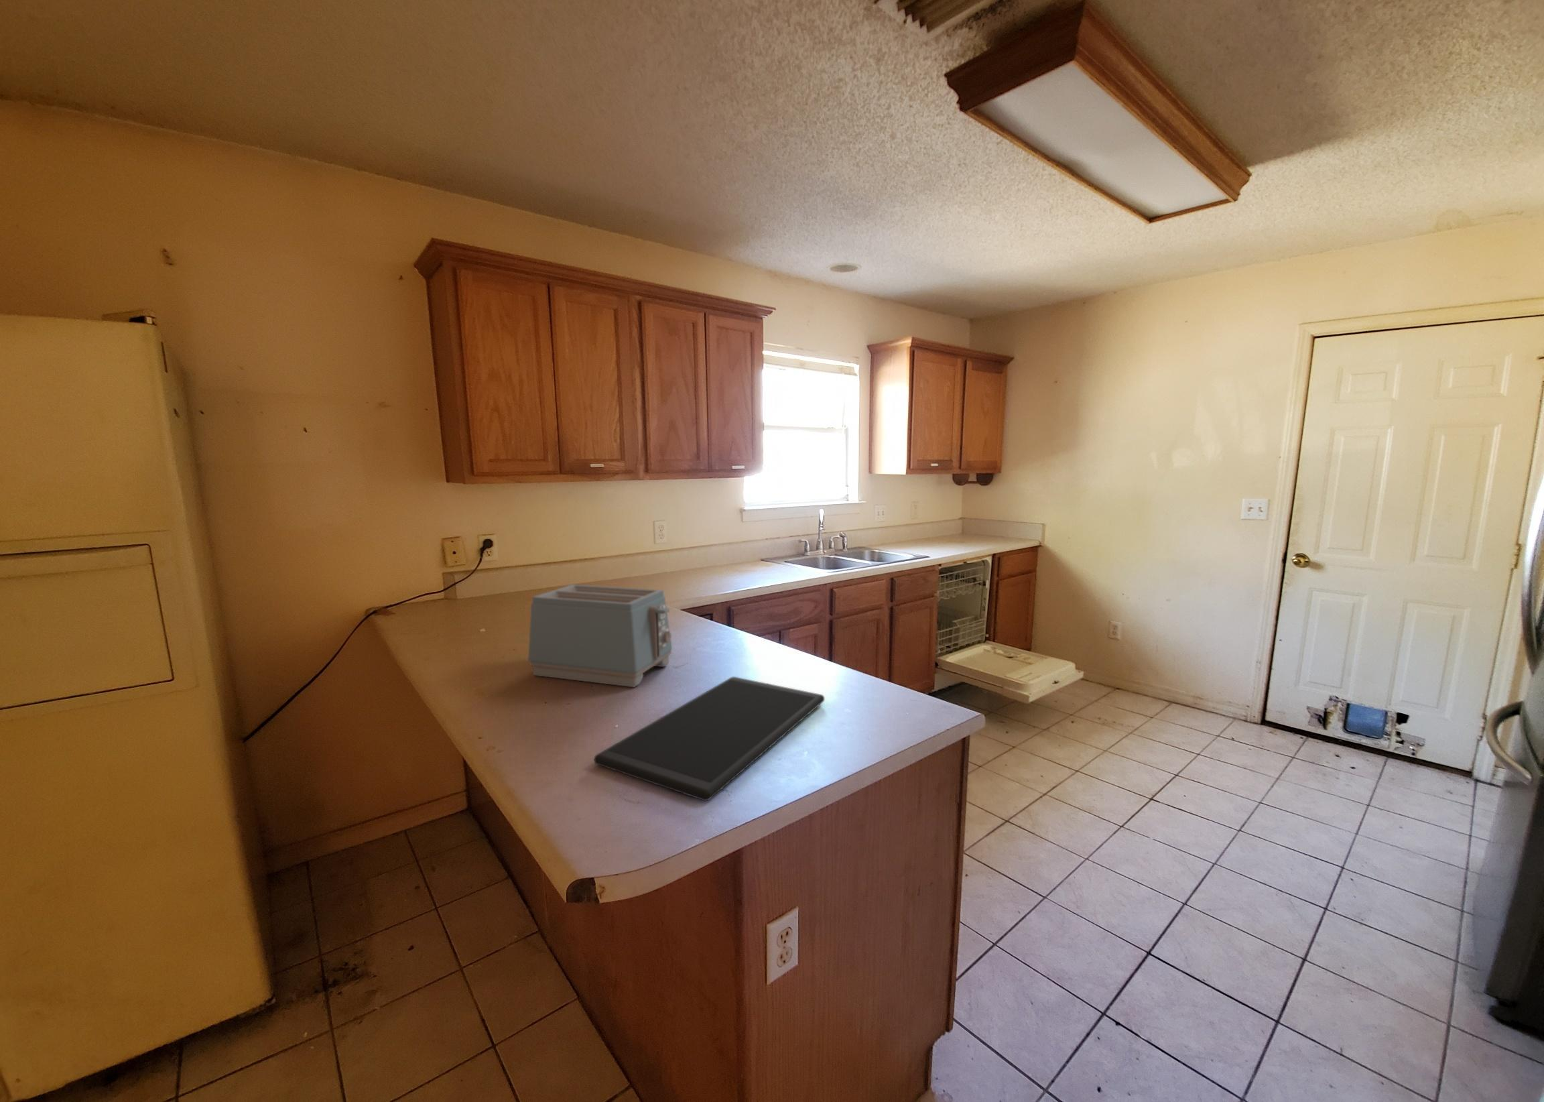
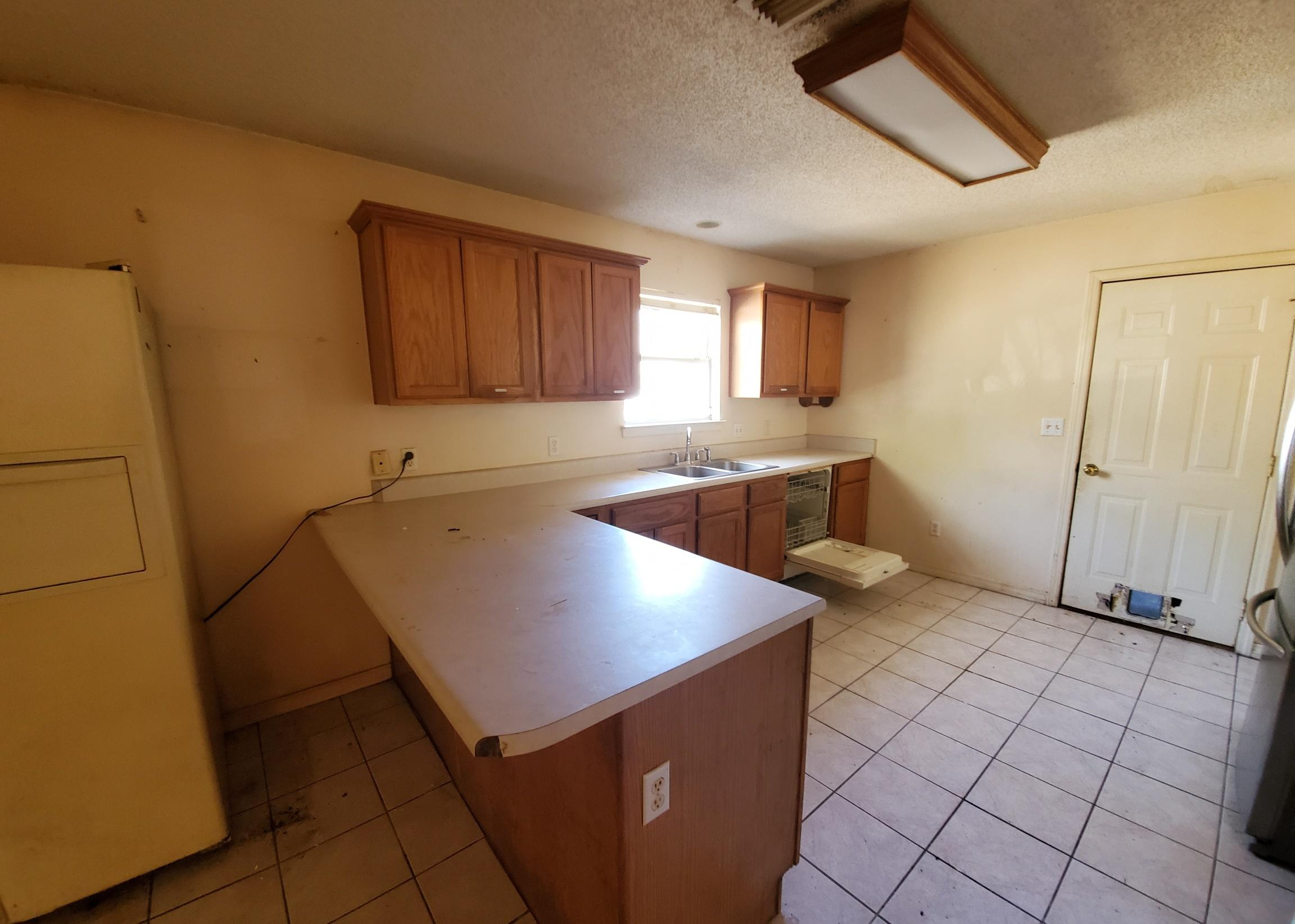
- toaster [528,584,672,688]
- cutting board [594,676,825,801]
